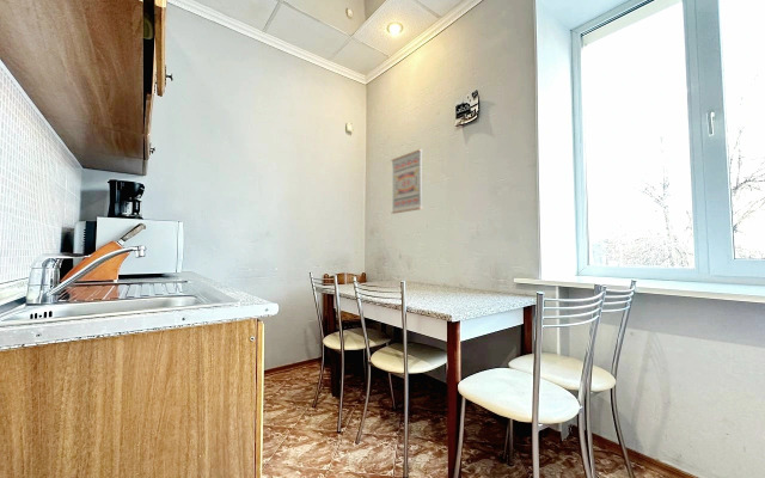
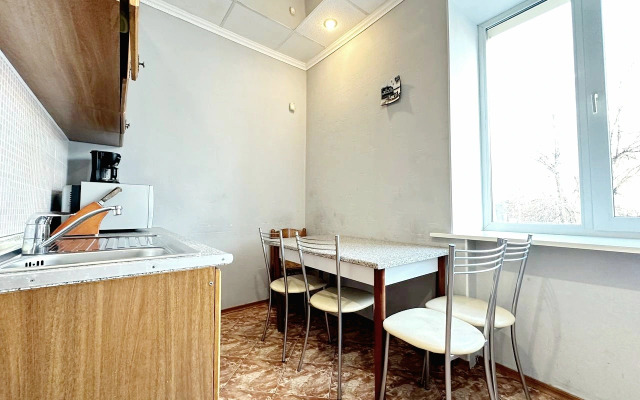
- wall art [390,148,424,215]
